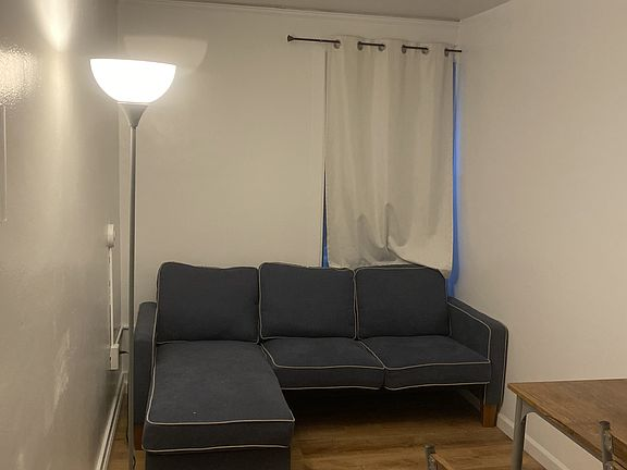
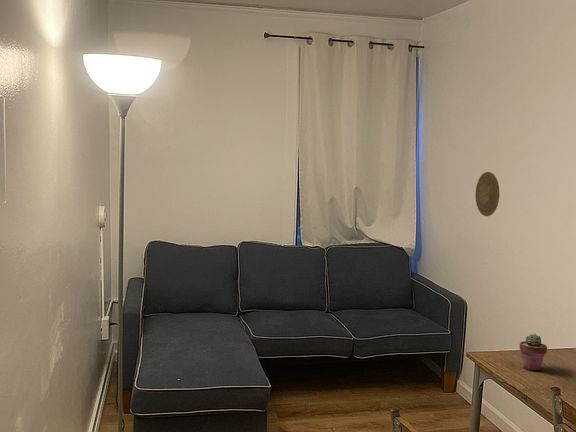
+ decorative plate [475,171,500,217]
+ potted succulent [519,333,548,371]
